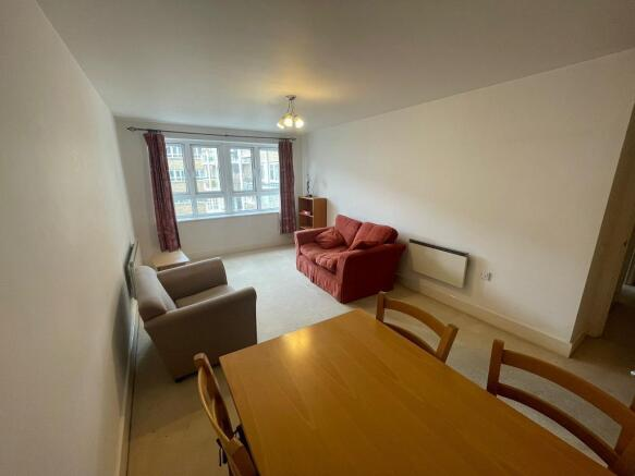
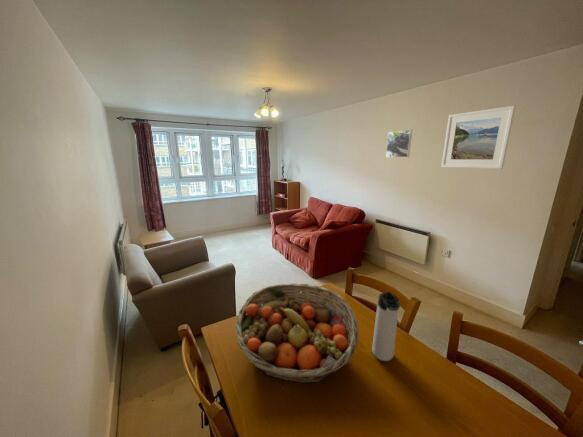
+ fruit basket [234,282,360,384]
+ thermos bottle [371,291,401,362]
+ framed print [385,129,413,158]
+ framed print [440,105,517,170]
